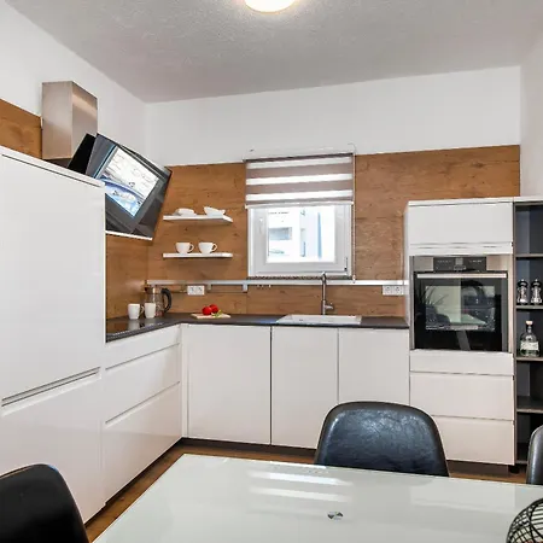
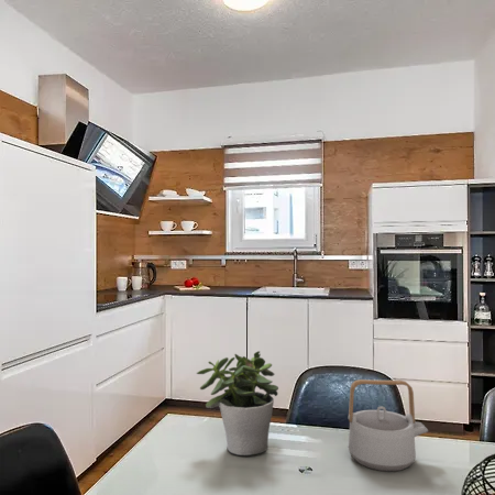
+ potted plant [196,350,279,457]
+ teapot [346,378,429,472]
